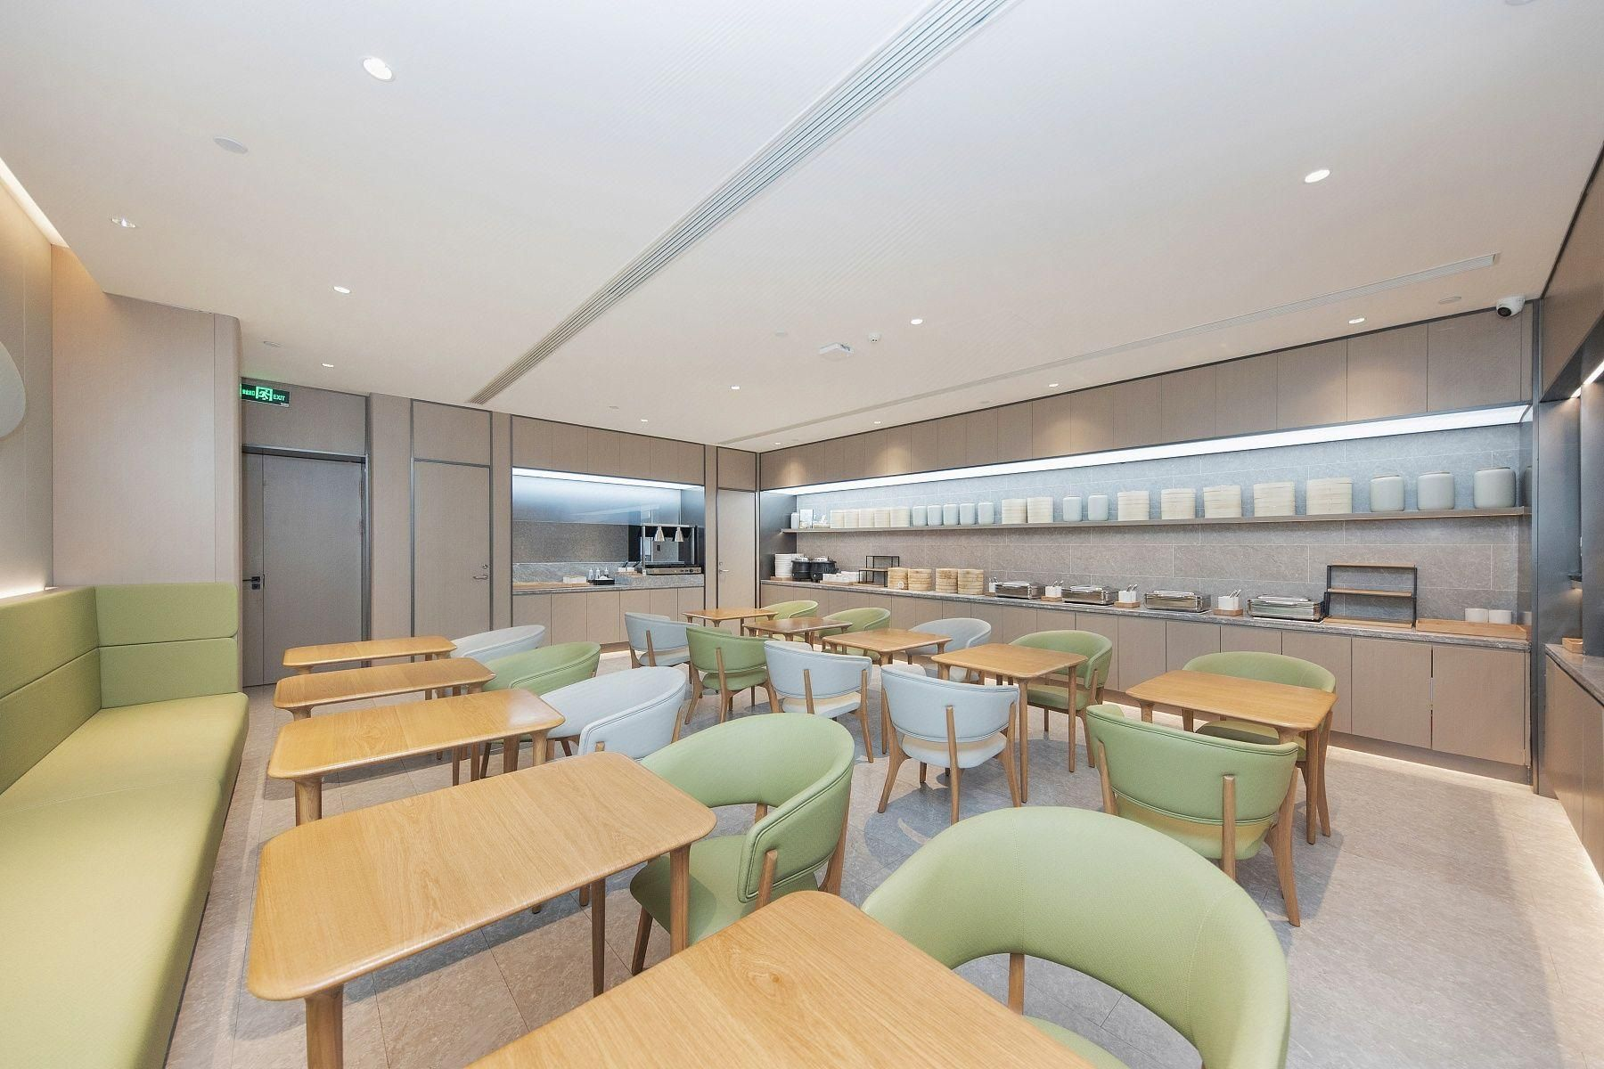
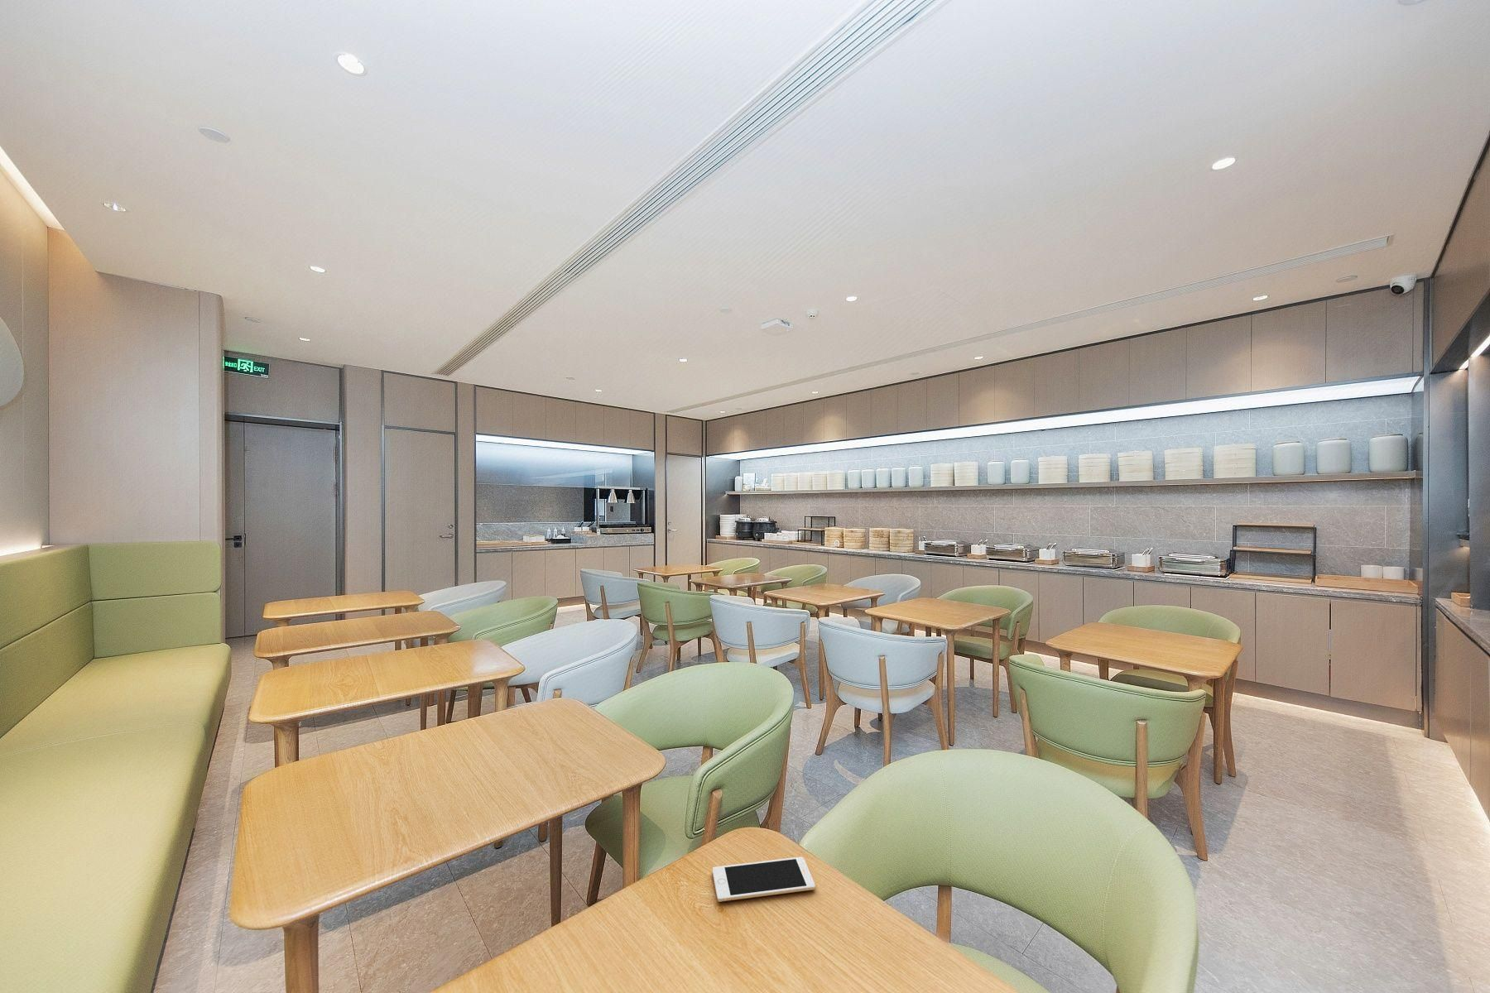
+ cell phone [712,857,816,903]
